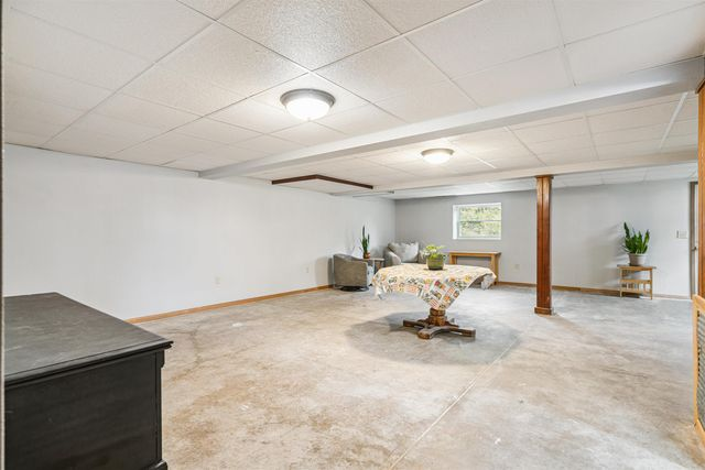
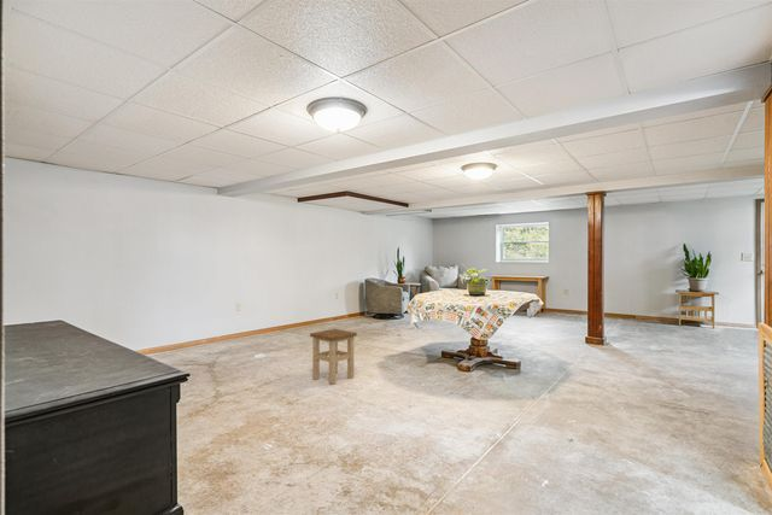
+ stool [309,328,358,386]
